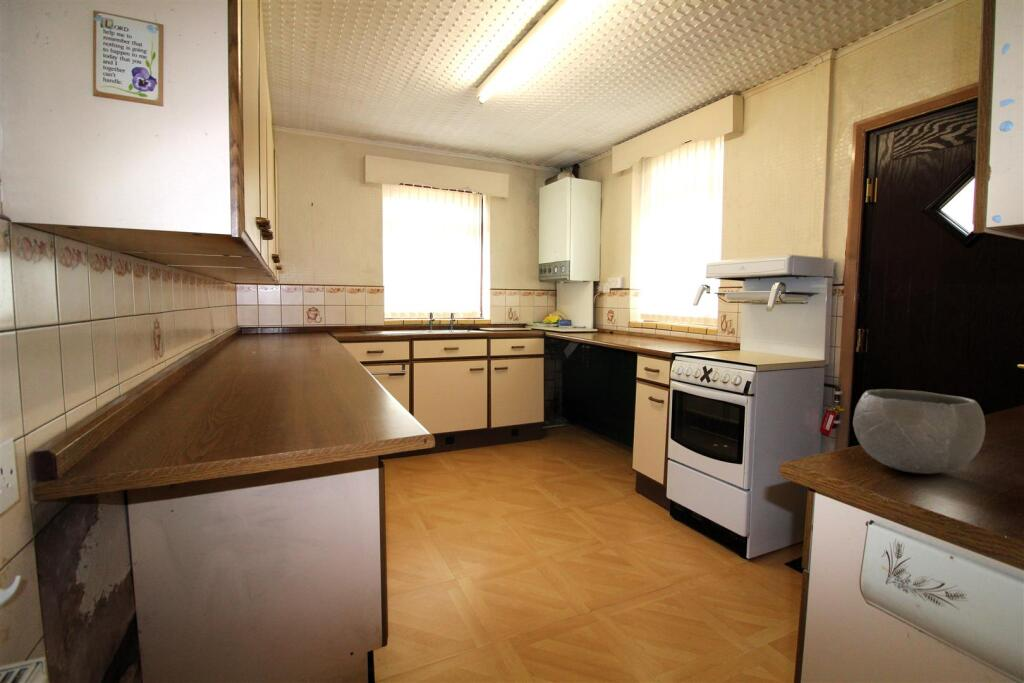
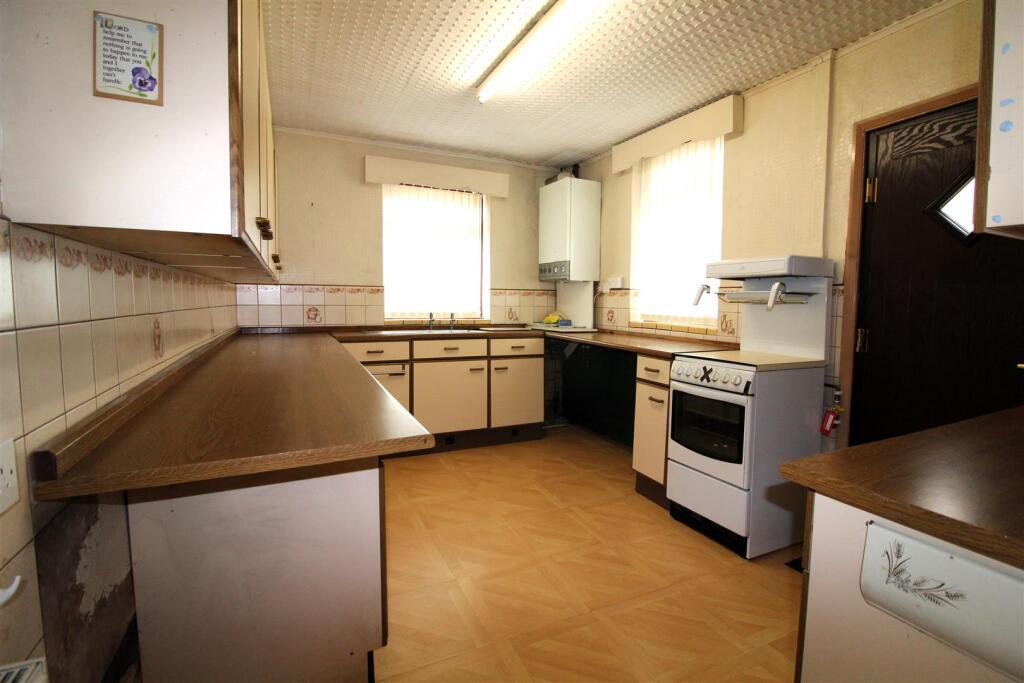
- ceramic bowl [852,388,986,475]
